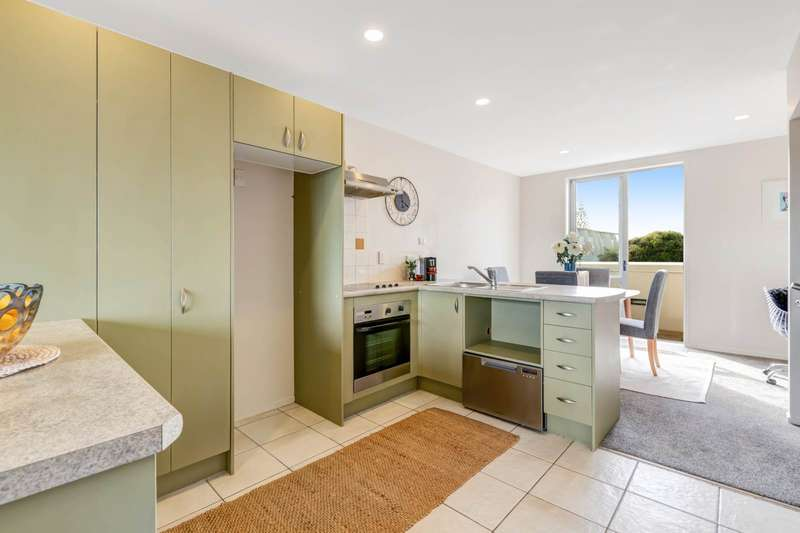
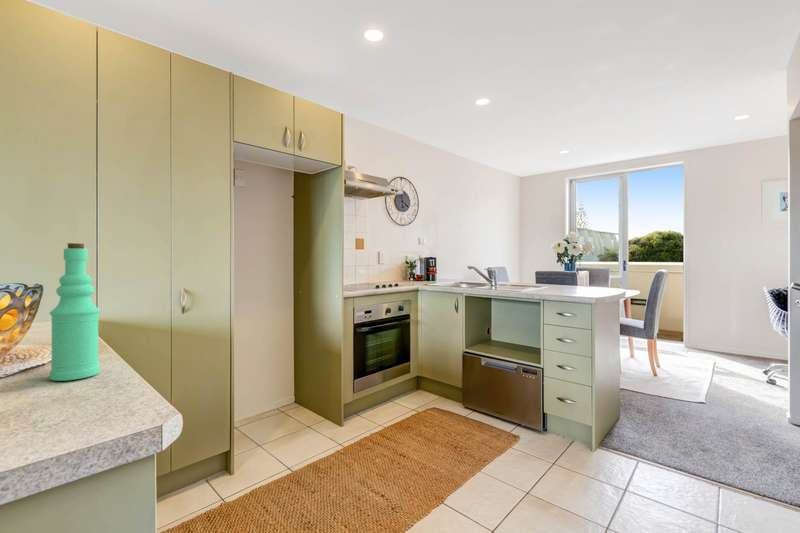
+ bottle [49,242,101,382]
